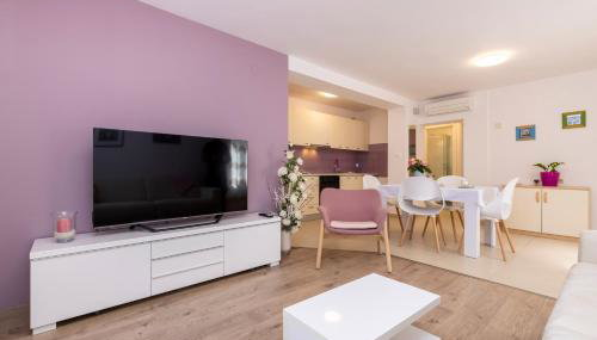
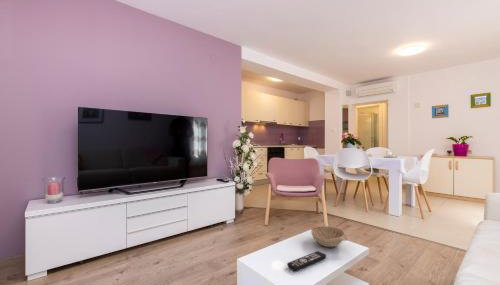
+ decorative bowl [309,225,349,248]
+ remote control [286,250,327,272]
